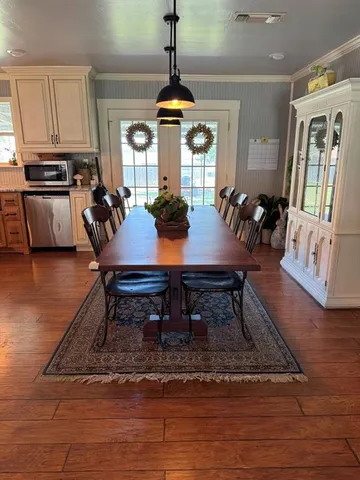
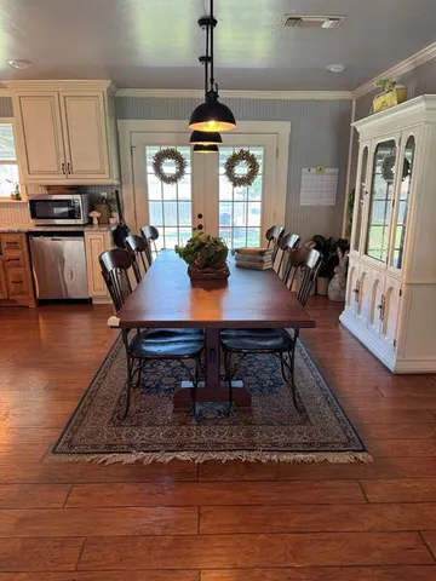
+ book stack [233,246,276,271]
